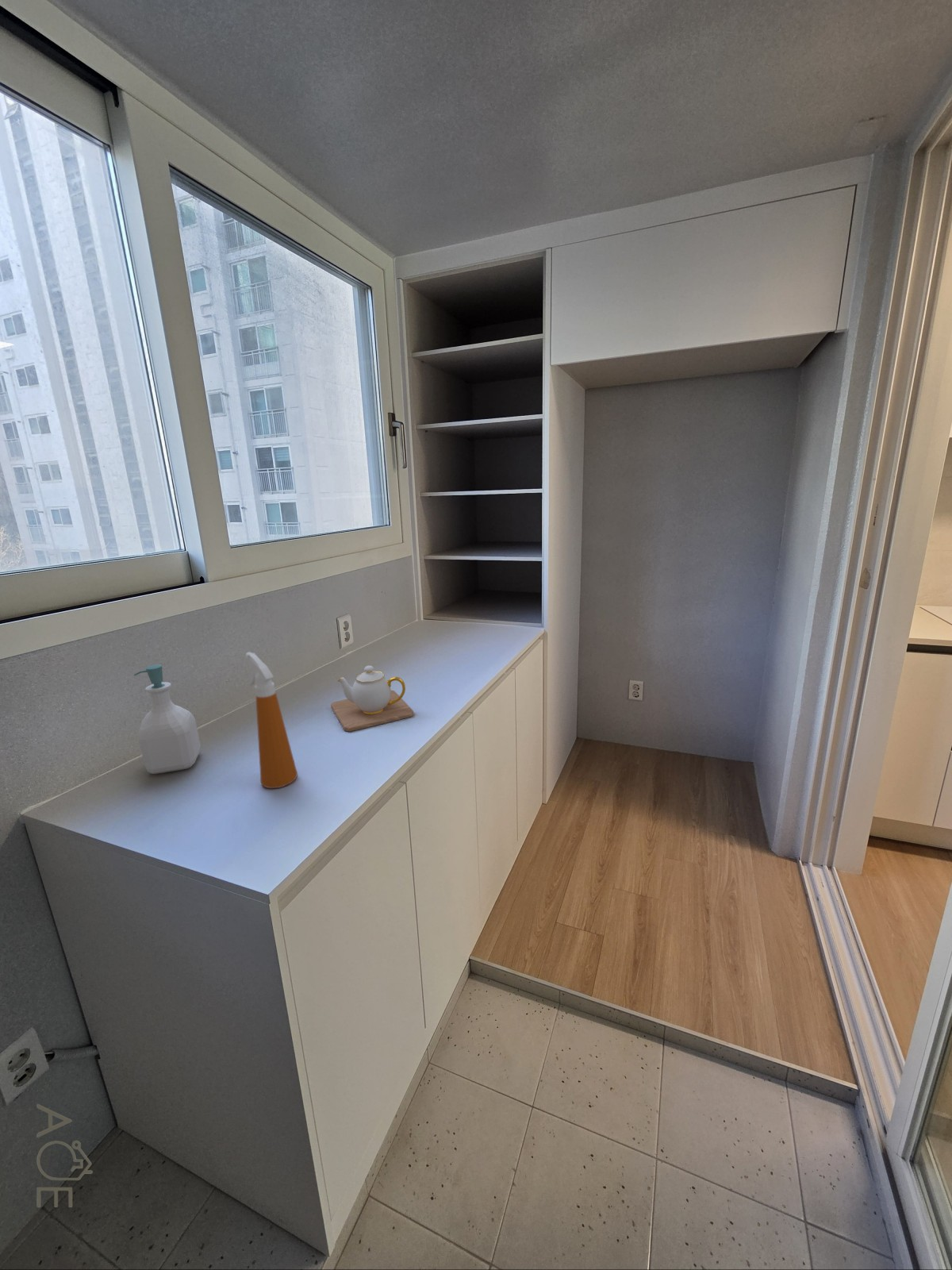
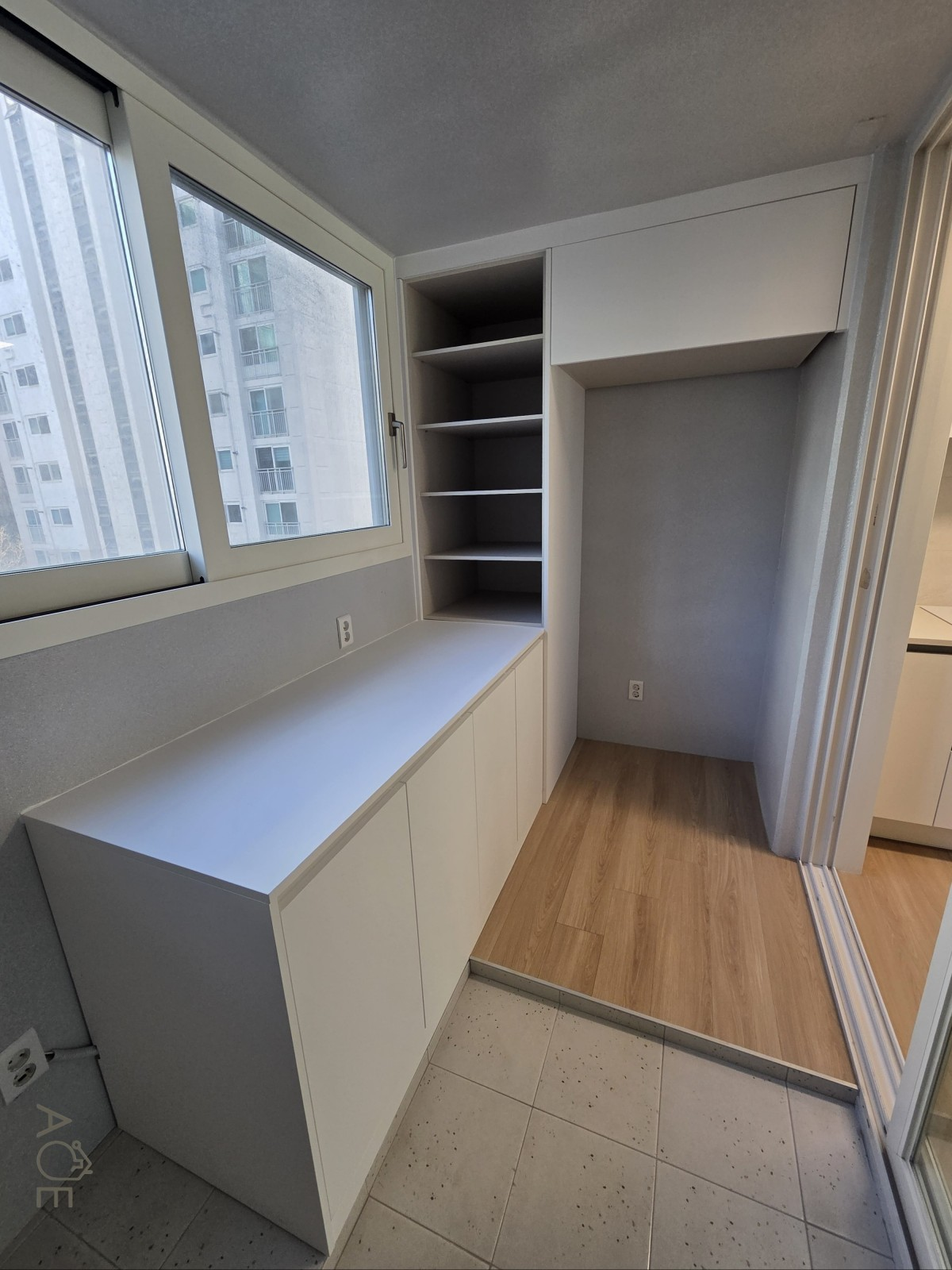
- soap bottle [133,664,202,775]
- teapot [330,665,414,732]
- spray bottle [244,652,298,789]
